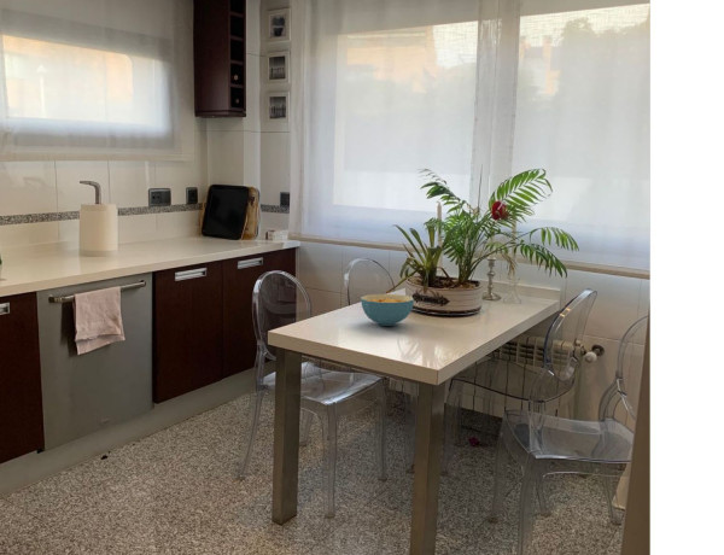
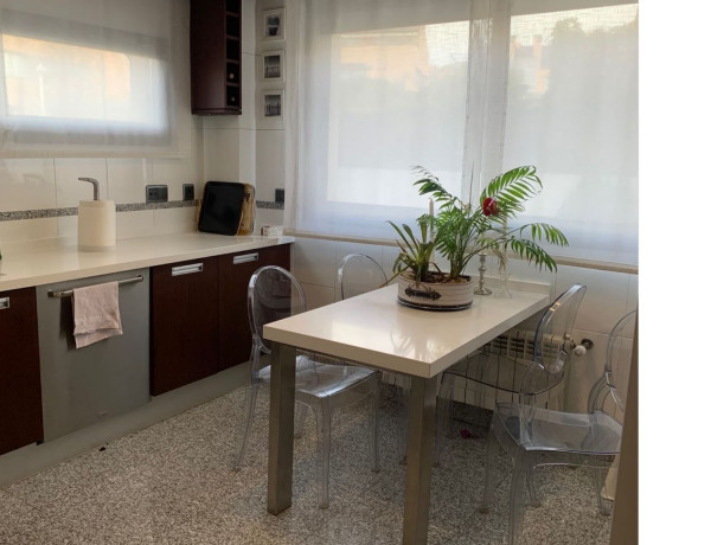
- cereal bowl [360,293,415,327]
